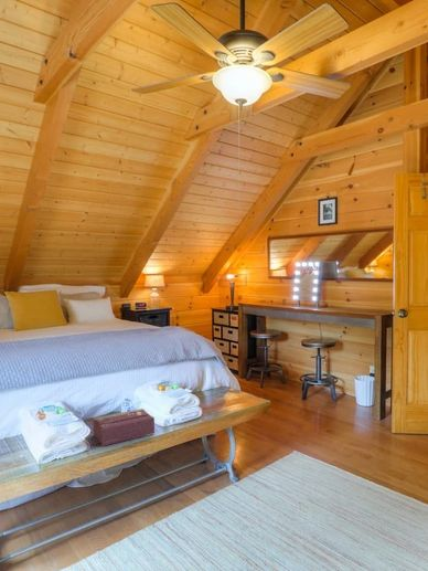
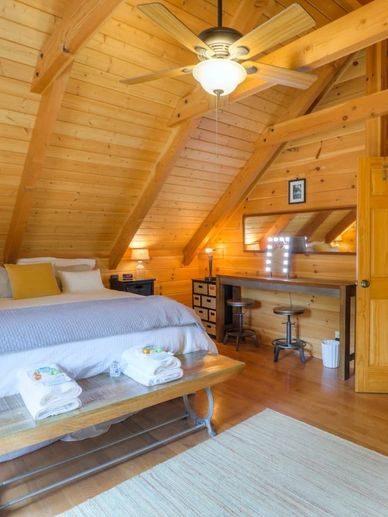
- tissue box [92,408,156,446]
